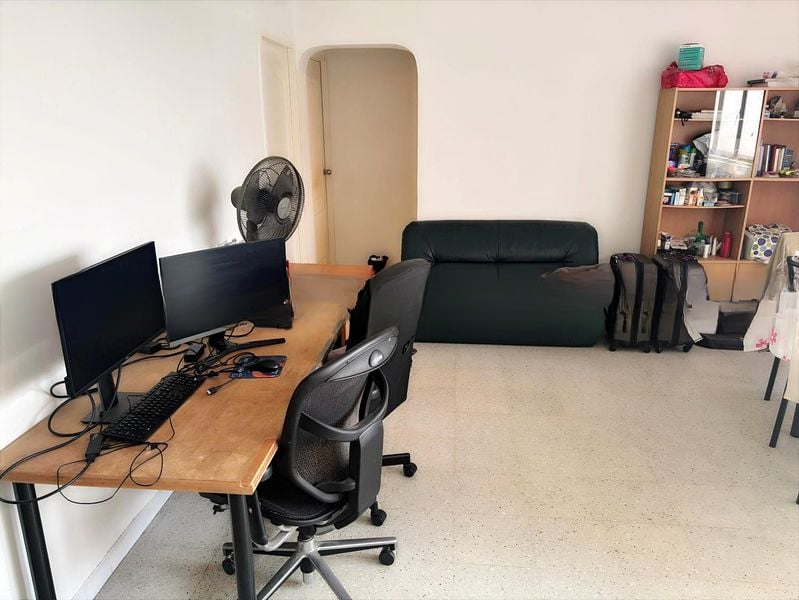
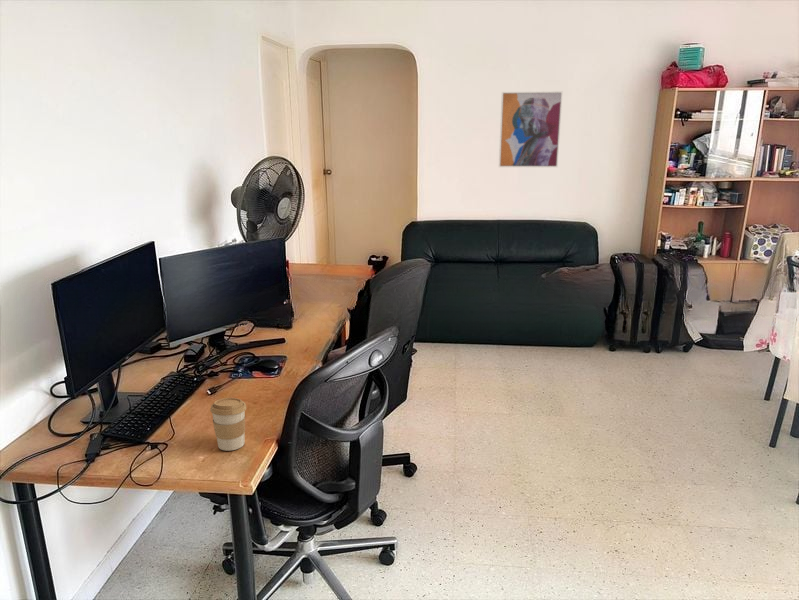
+ coffee cup [209,397,247,452]
+ wall art [498,90,564,168]
